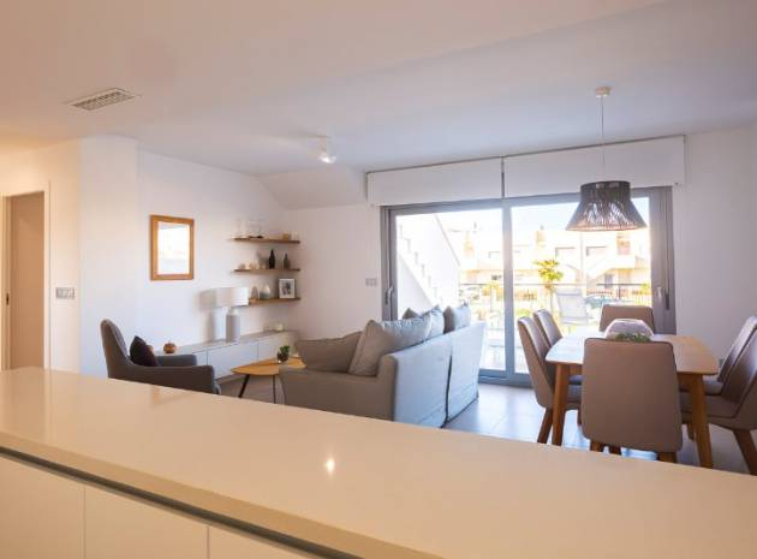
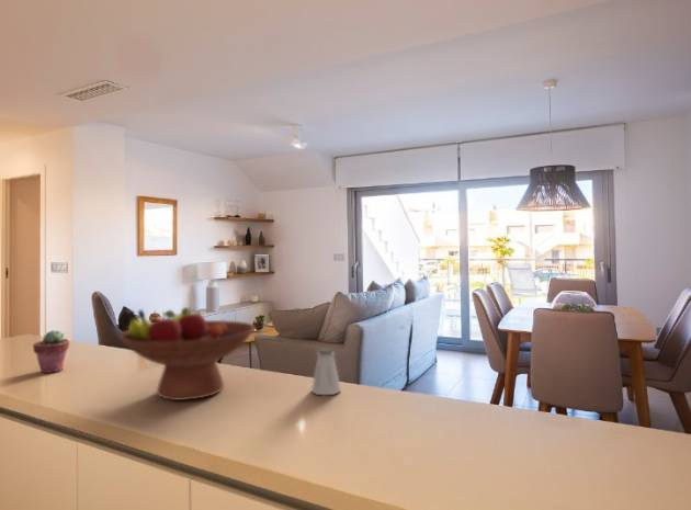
+ potted succulent [32,329,70,374]
+ fruit bowl [117,306,257,401]
+ saltshaker [310,348,342,396]
